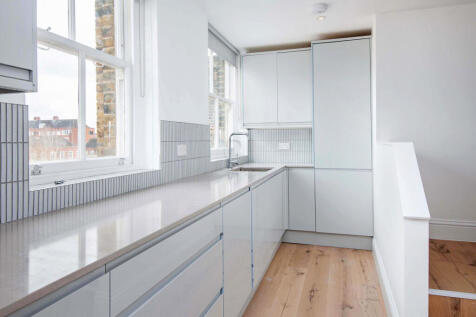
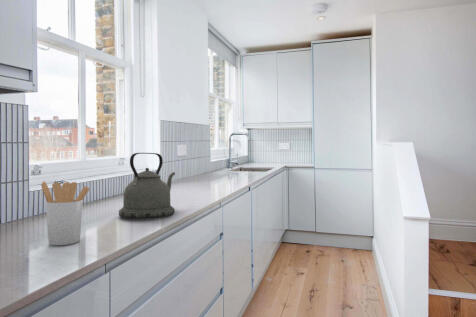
+ kettle [118,152,176,220]
+ utensil holder [40,180,91,246]
